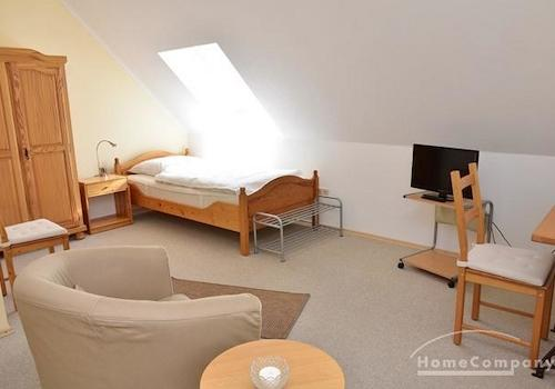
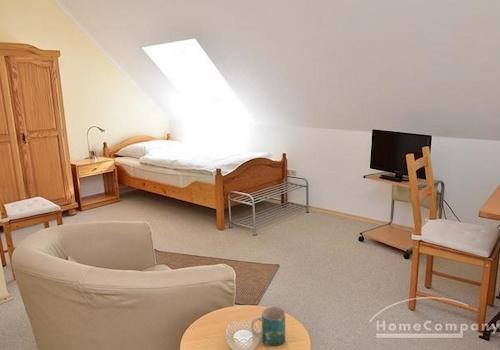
+ mug [250,306,286,347]
